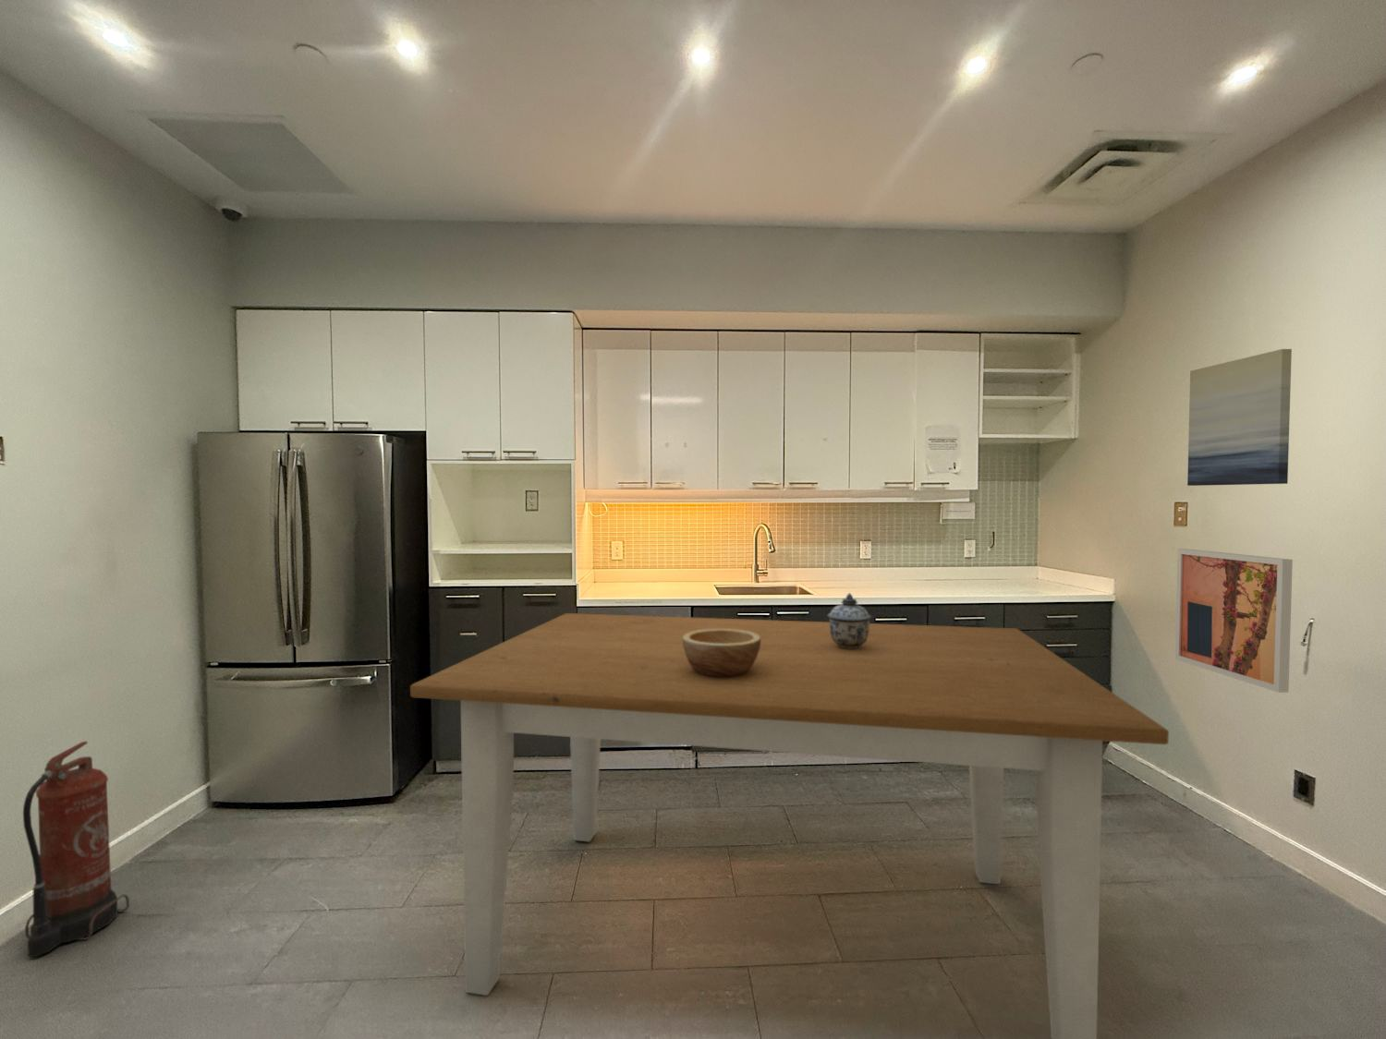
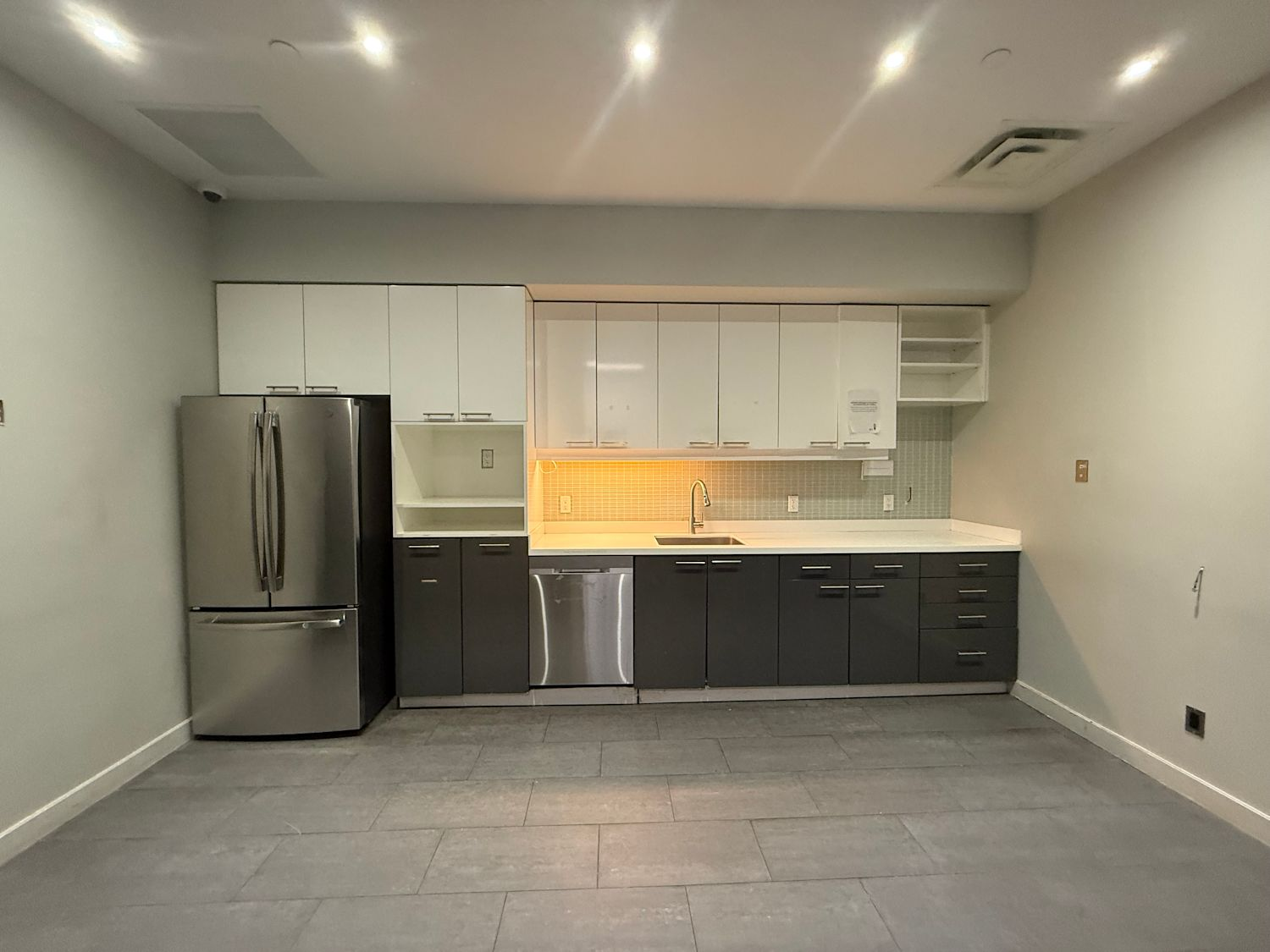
- table [409,612,1170,1039]
- wall art [1186,348,1292,487]
- fire extinguisher [22,741,130,958]
- bowl [683,629,761,677]
- wall art [1174,548,1293,694]
- lidded jar [826,592,873,648]
